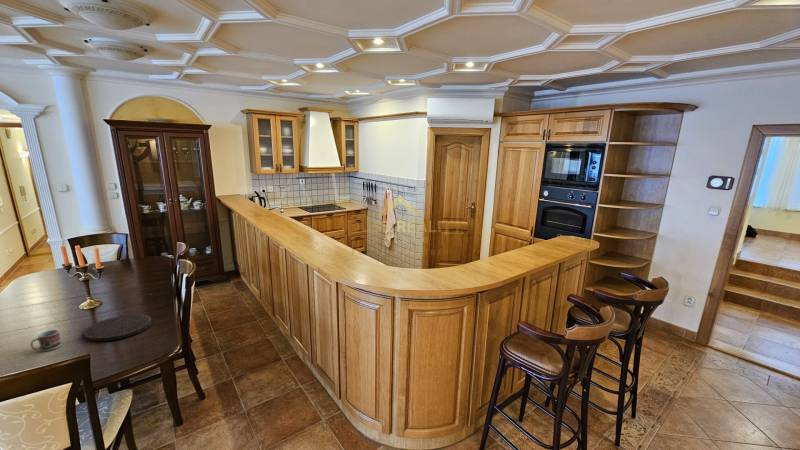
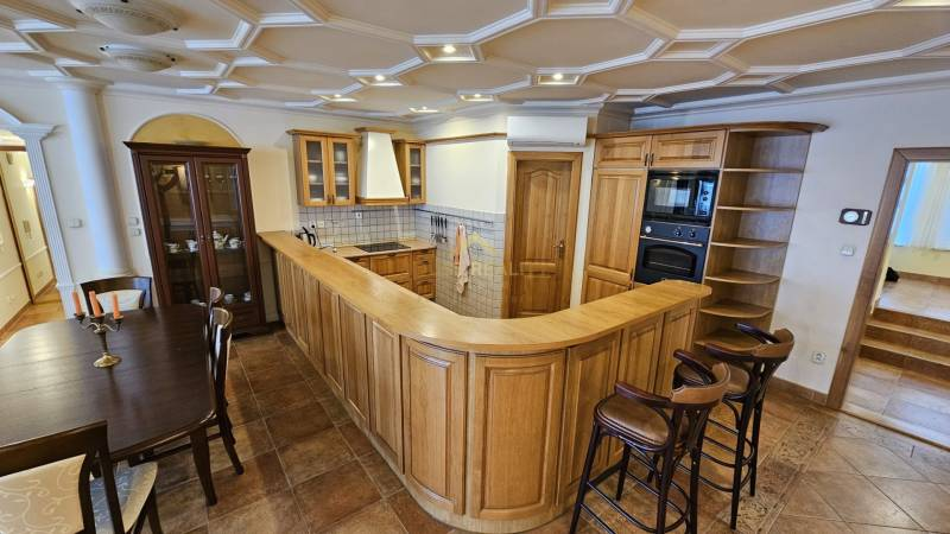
- plate [82,313,153,342]
- cup [30,329,62,352]
